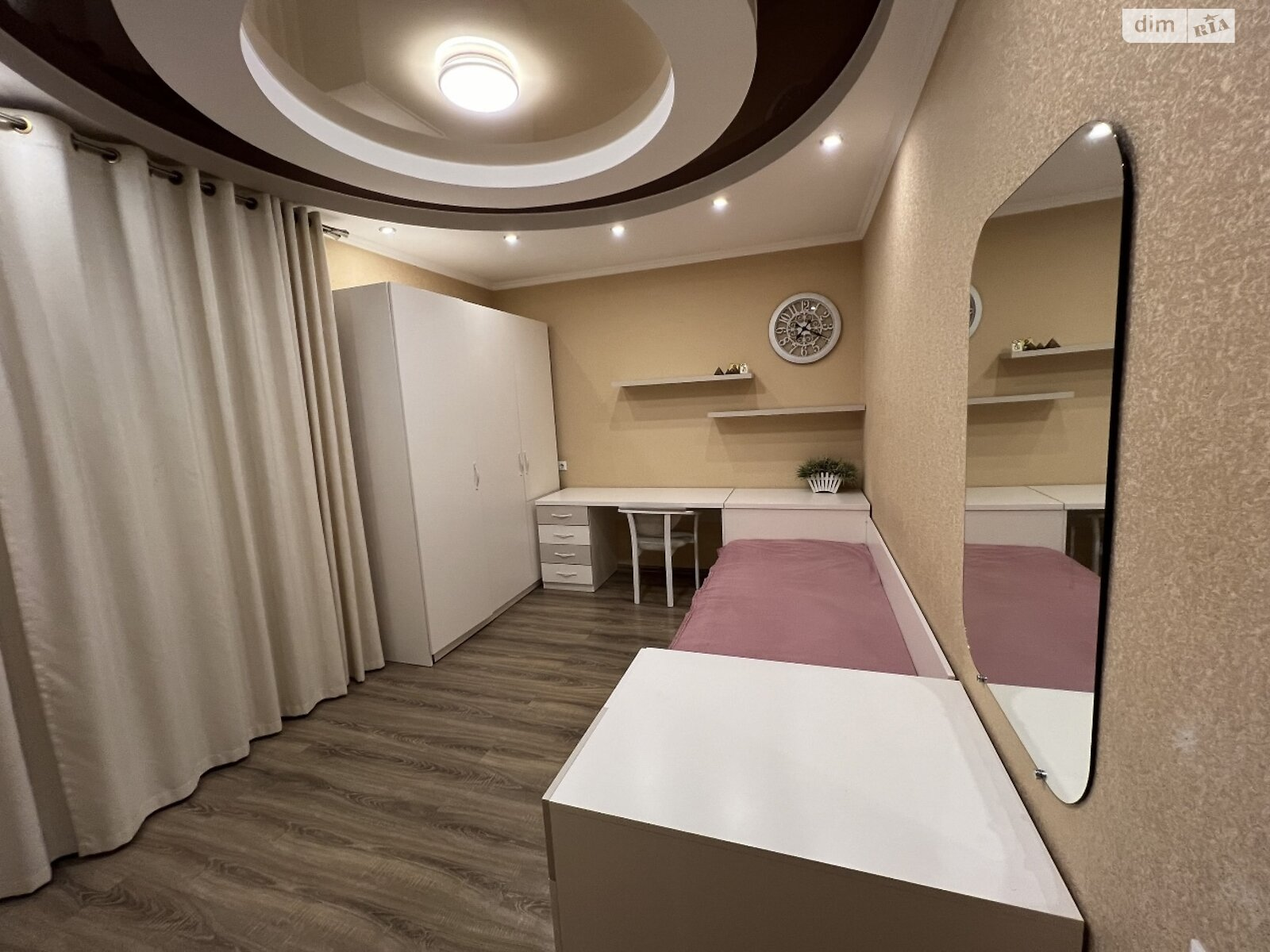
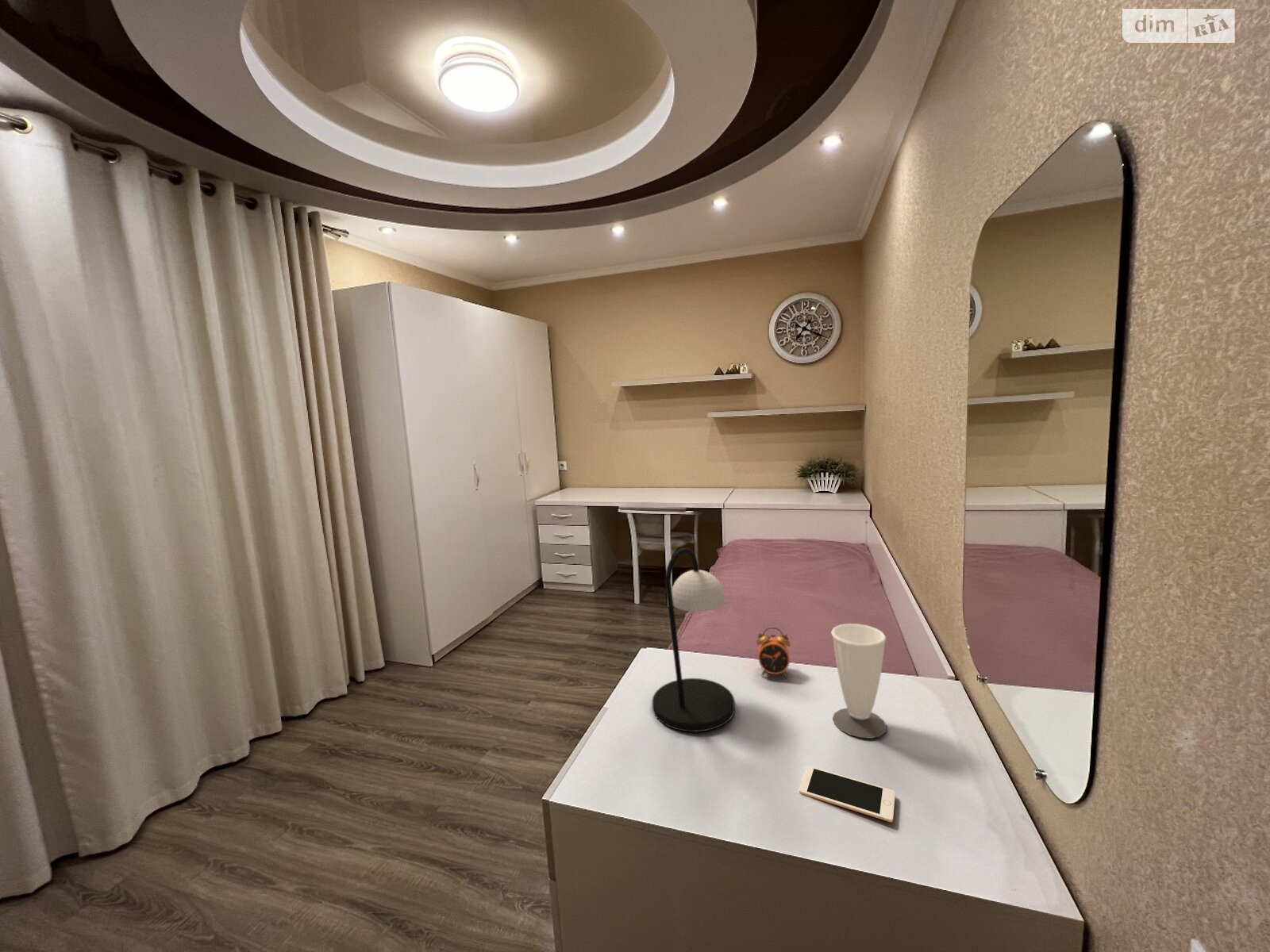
+ cell phone [799,766,896,823]
+ table lamp [652,547,736,733]
+ cup [830,623,887,739]
+ alarm clock [756,627,791,679]
